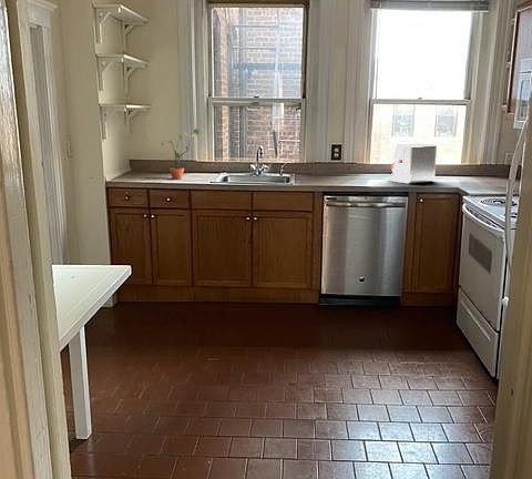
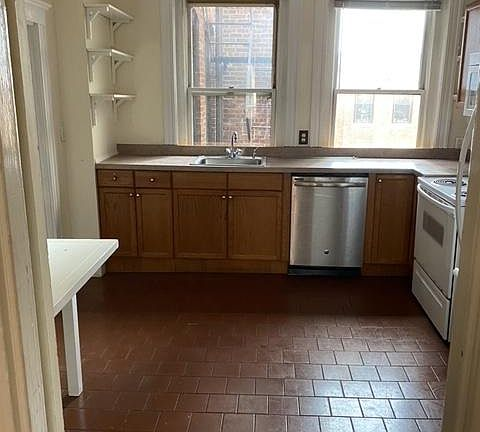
- coffee maker [388,142,438,185]
- potted plant [161,128,201,180]
